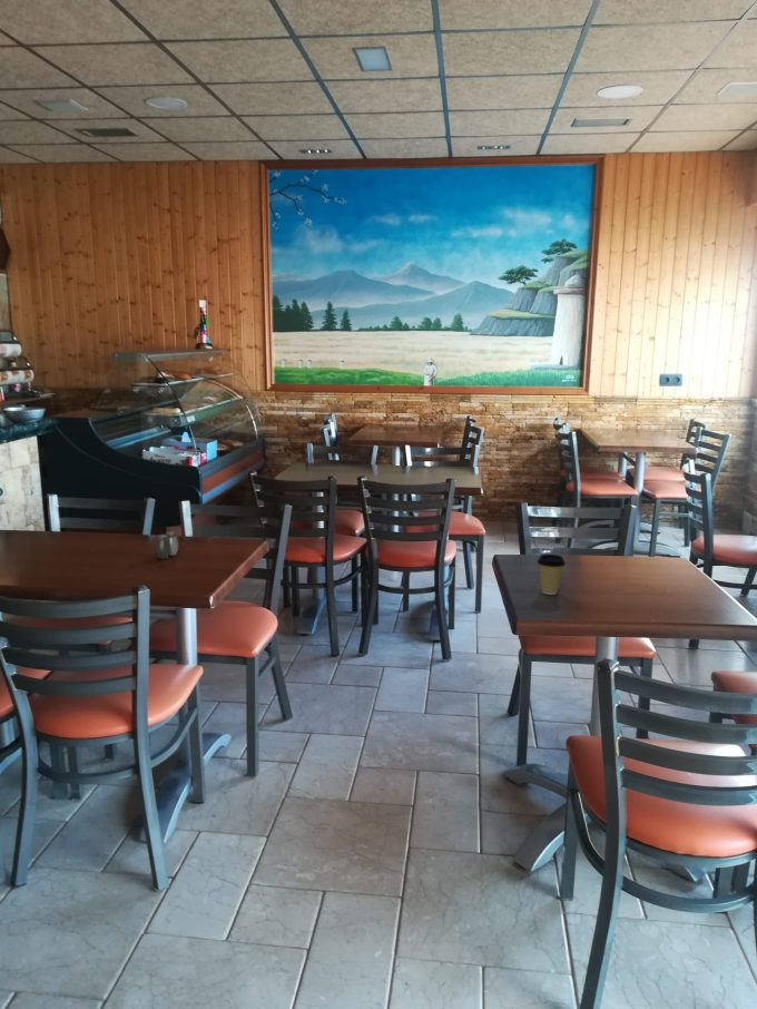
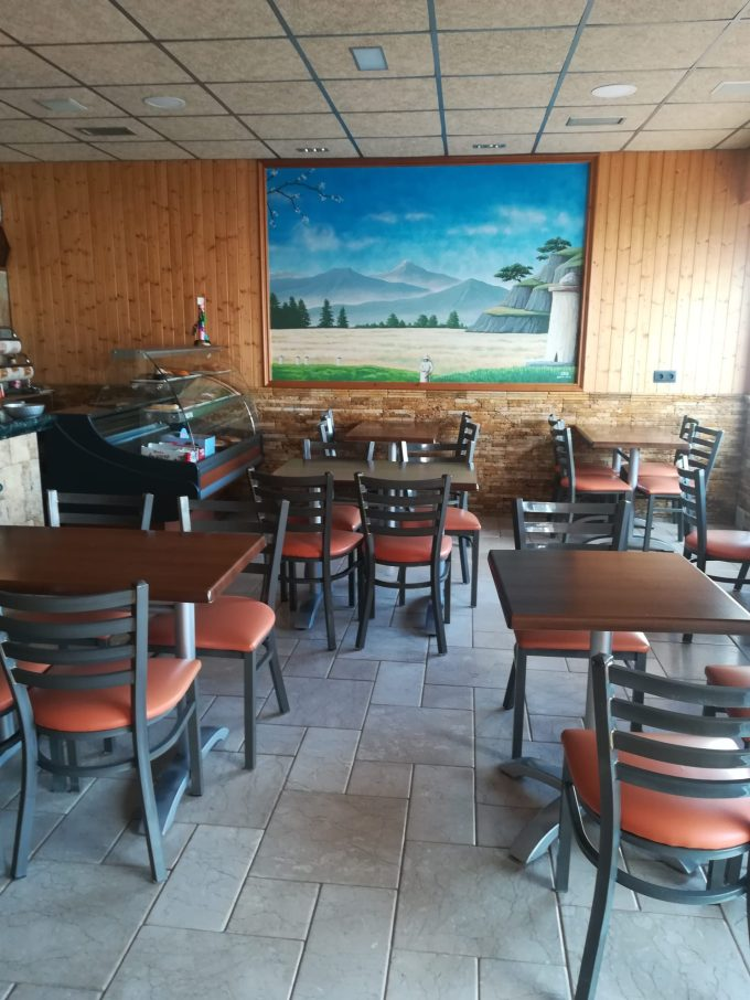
- coffee cup [537,552,567,596]
- salt and pepper shaker [155,530,179,560]
